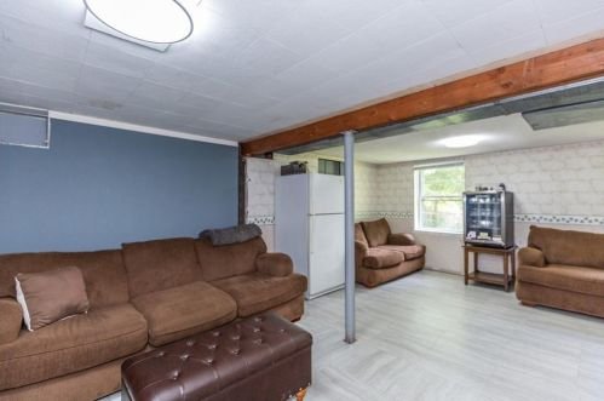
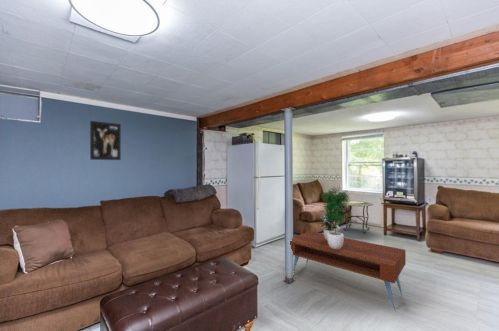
+ coffee table [289,230,407,310]
+ wall art [89,120,122,161]
+ potted plant [318,185,351,250]
+ side table [342,200,375,234]
